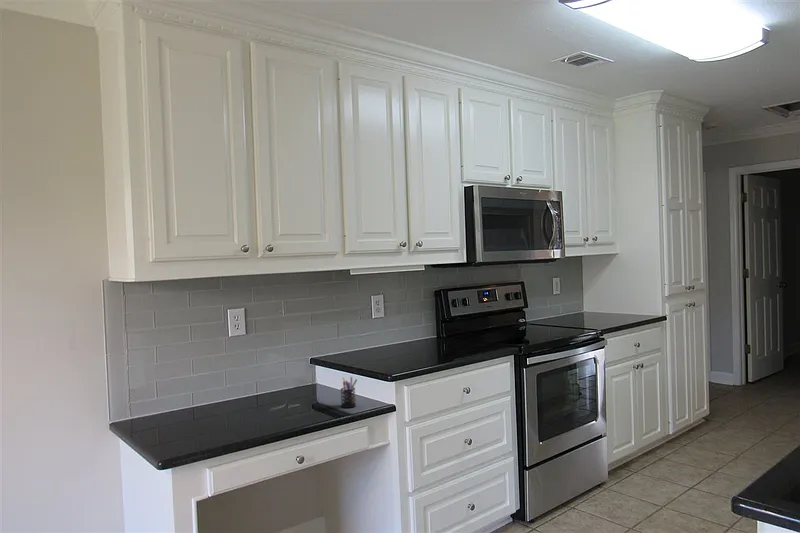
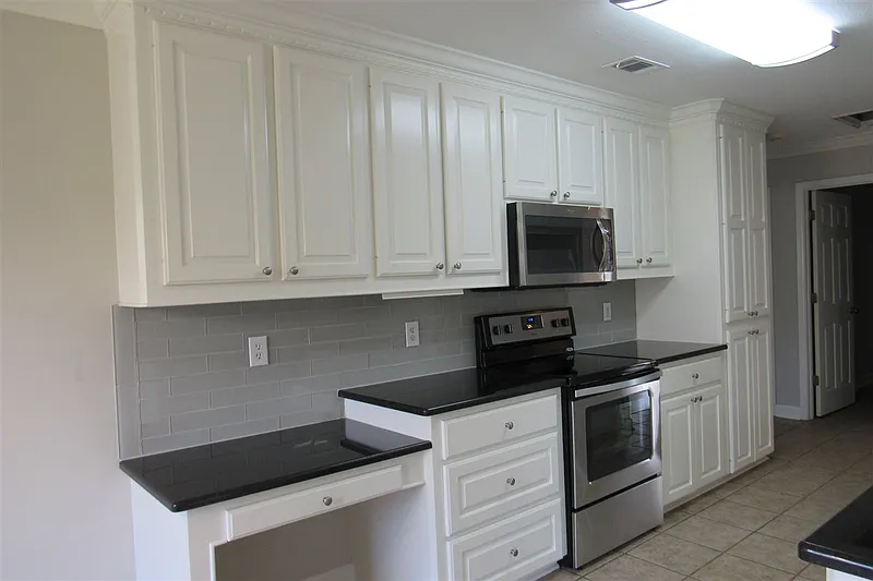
- pen holder [339,376,358,409]
